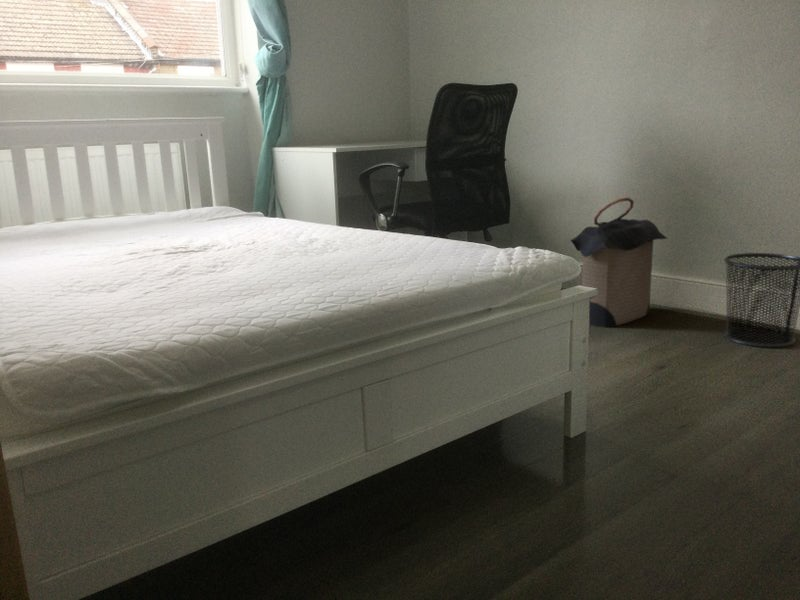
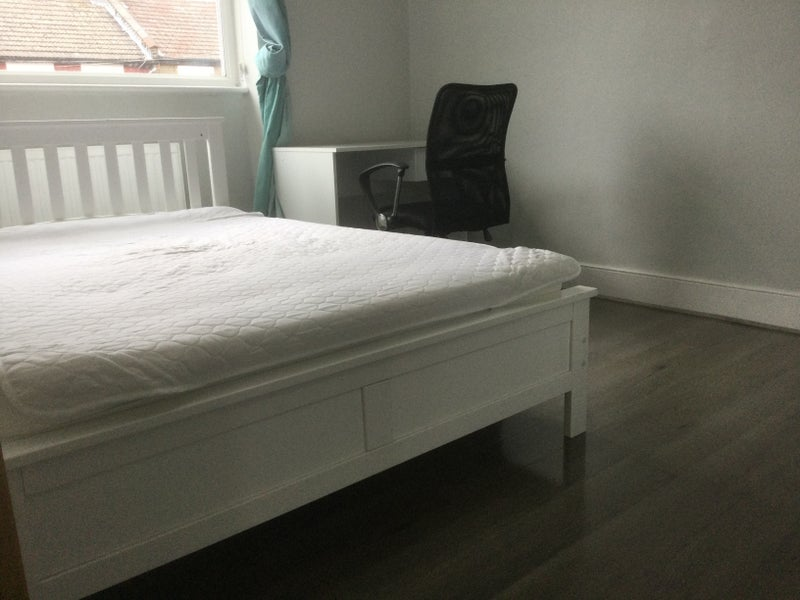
- laundry hamper [569,196,668,328]
- waste bin [723,252,800,348]
